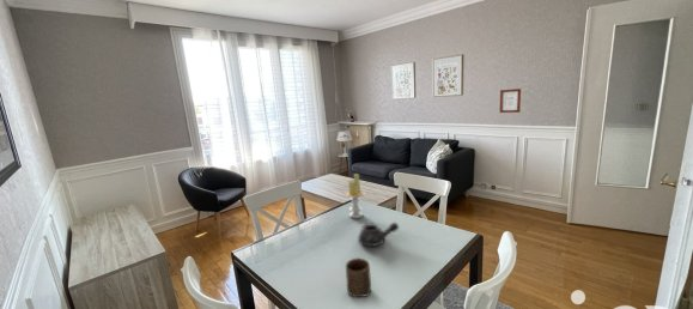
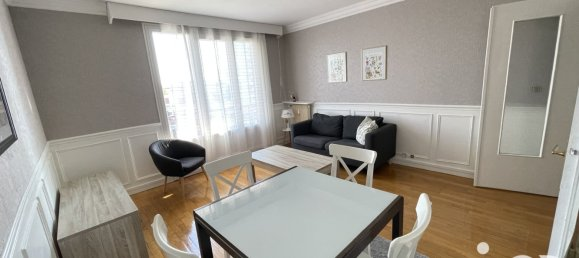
- candle [342,172,367,219]
- cup [345,258,372,298]
- picture frame [499,87,522,114]
- teapot [357,222,400,248]
